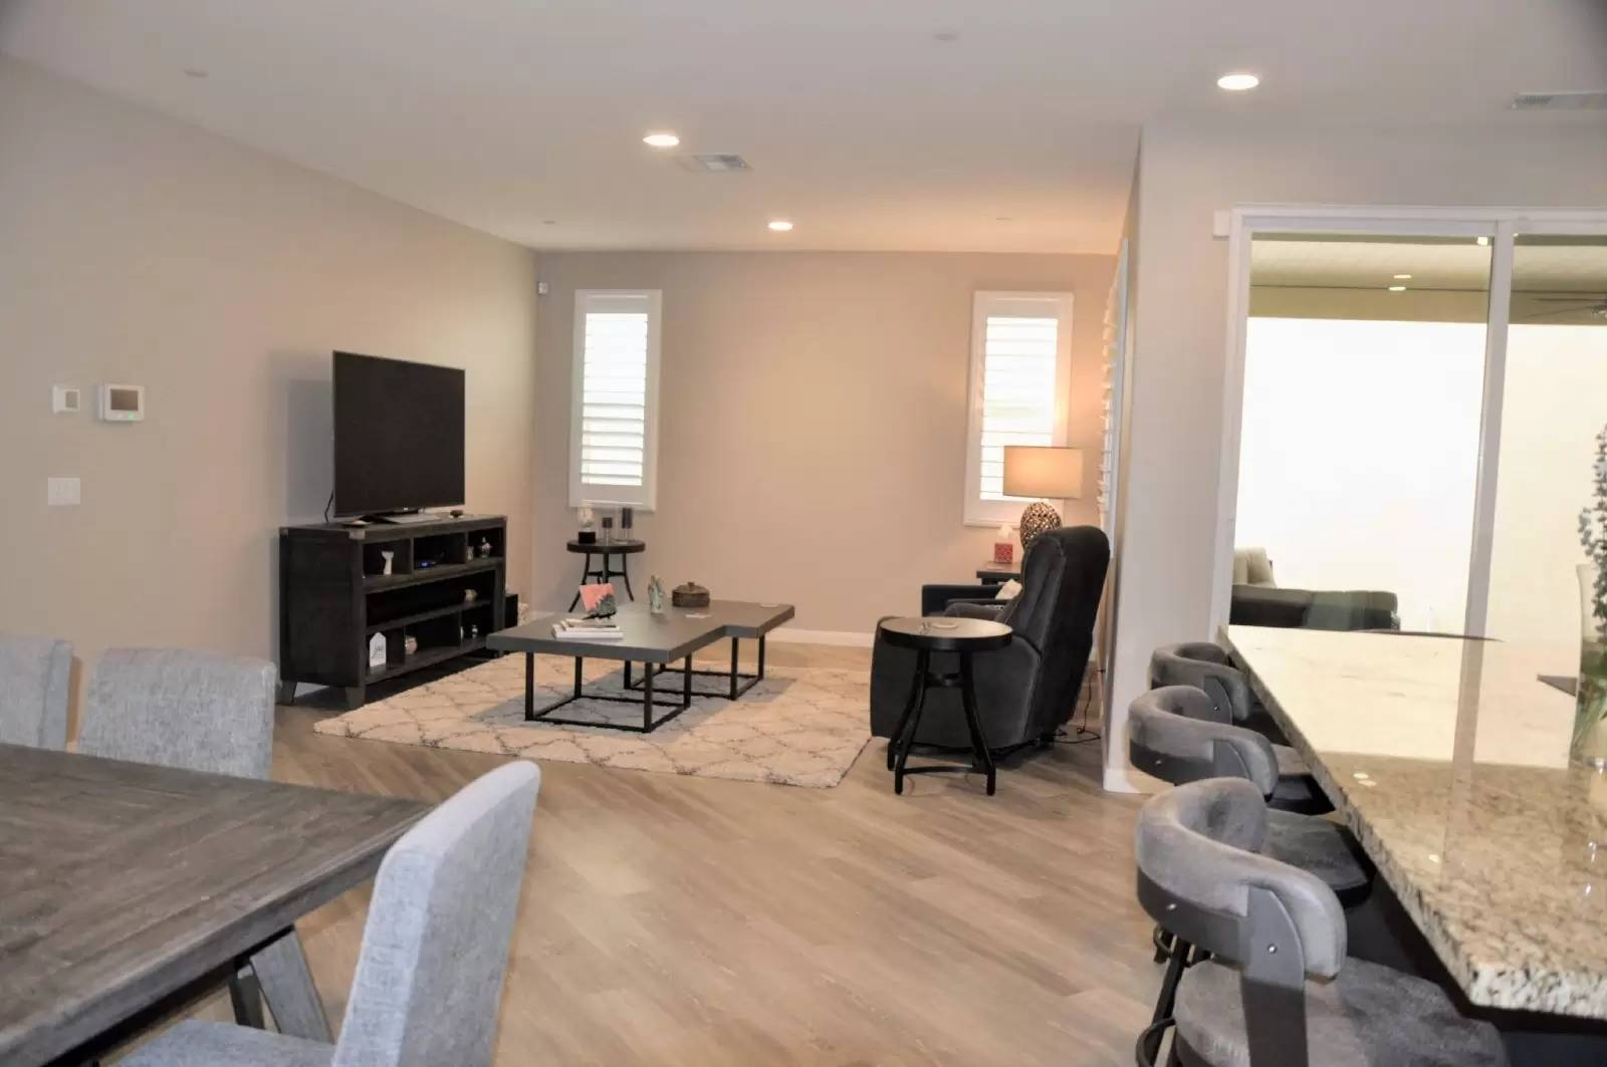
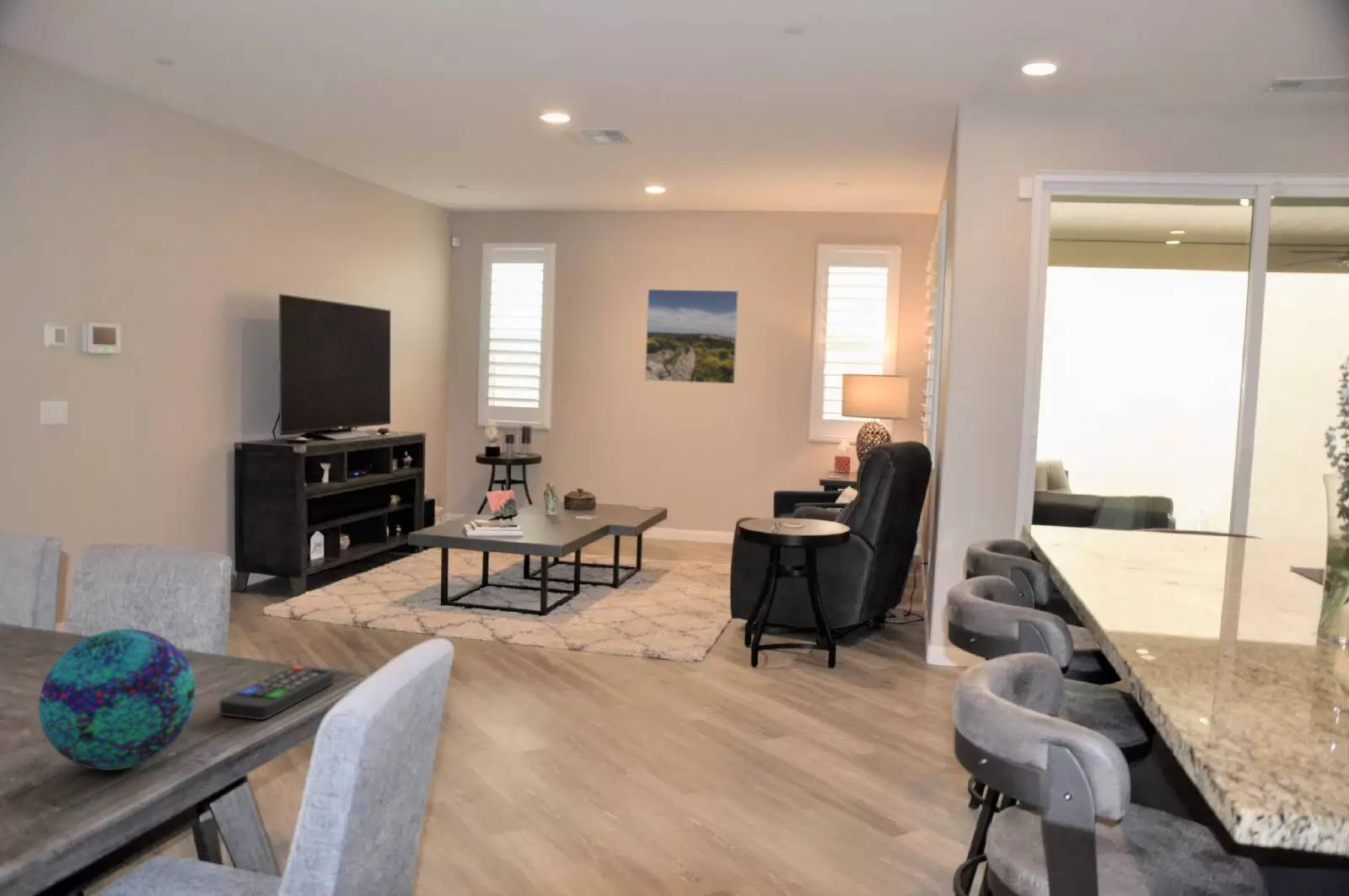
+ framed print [644,288,739,384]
+ decorative ball [38,628,196,771]
+ remote control [218,665,335,721]
